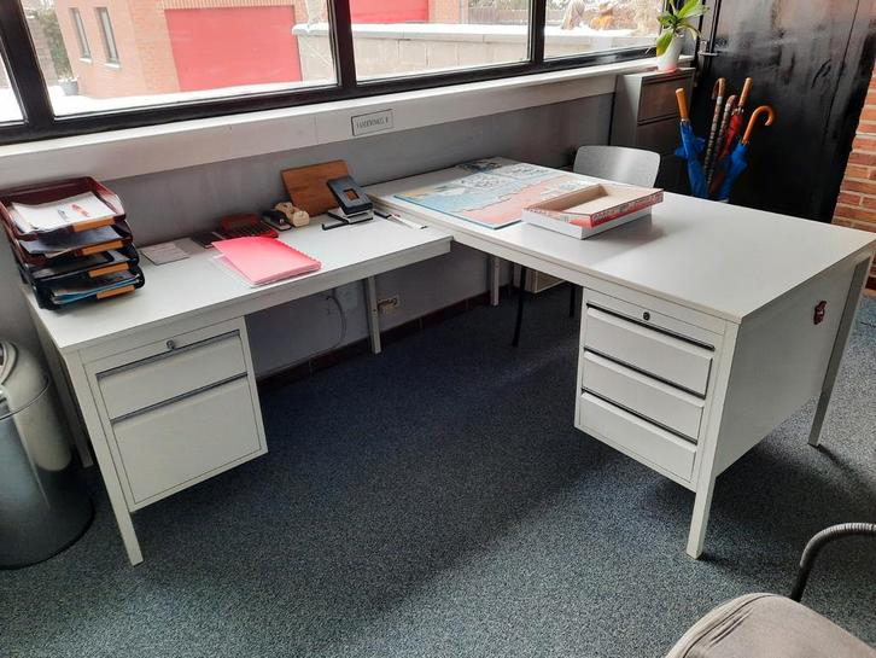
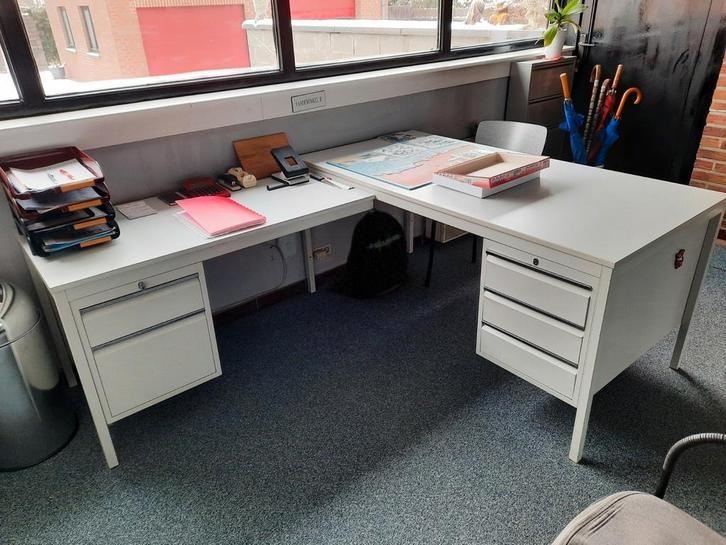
+ backpack [325,207,410,299]
